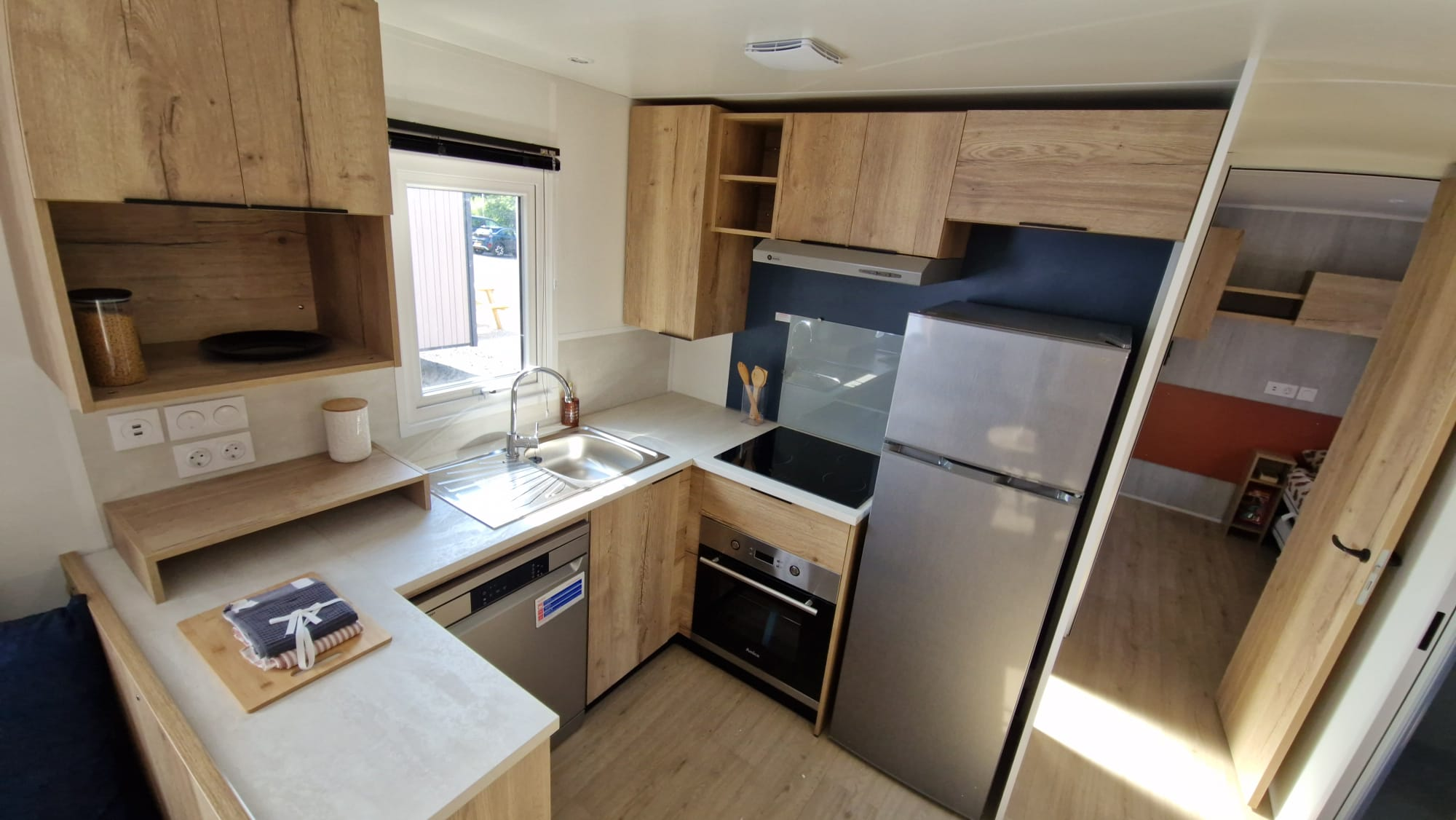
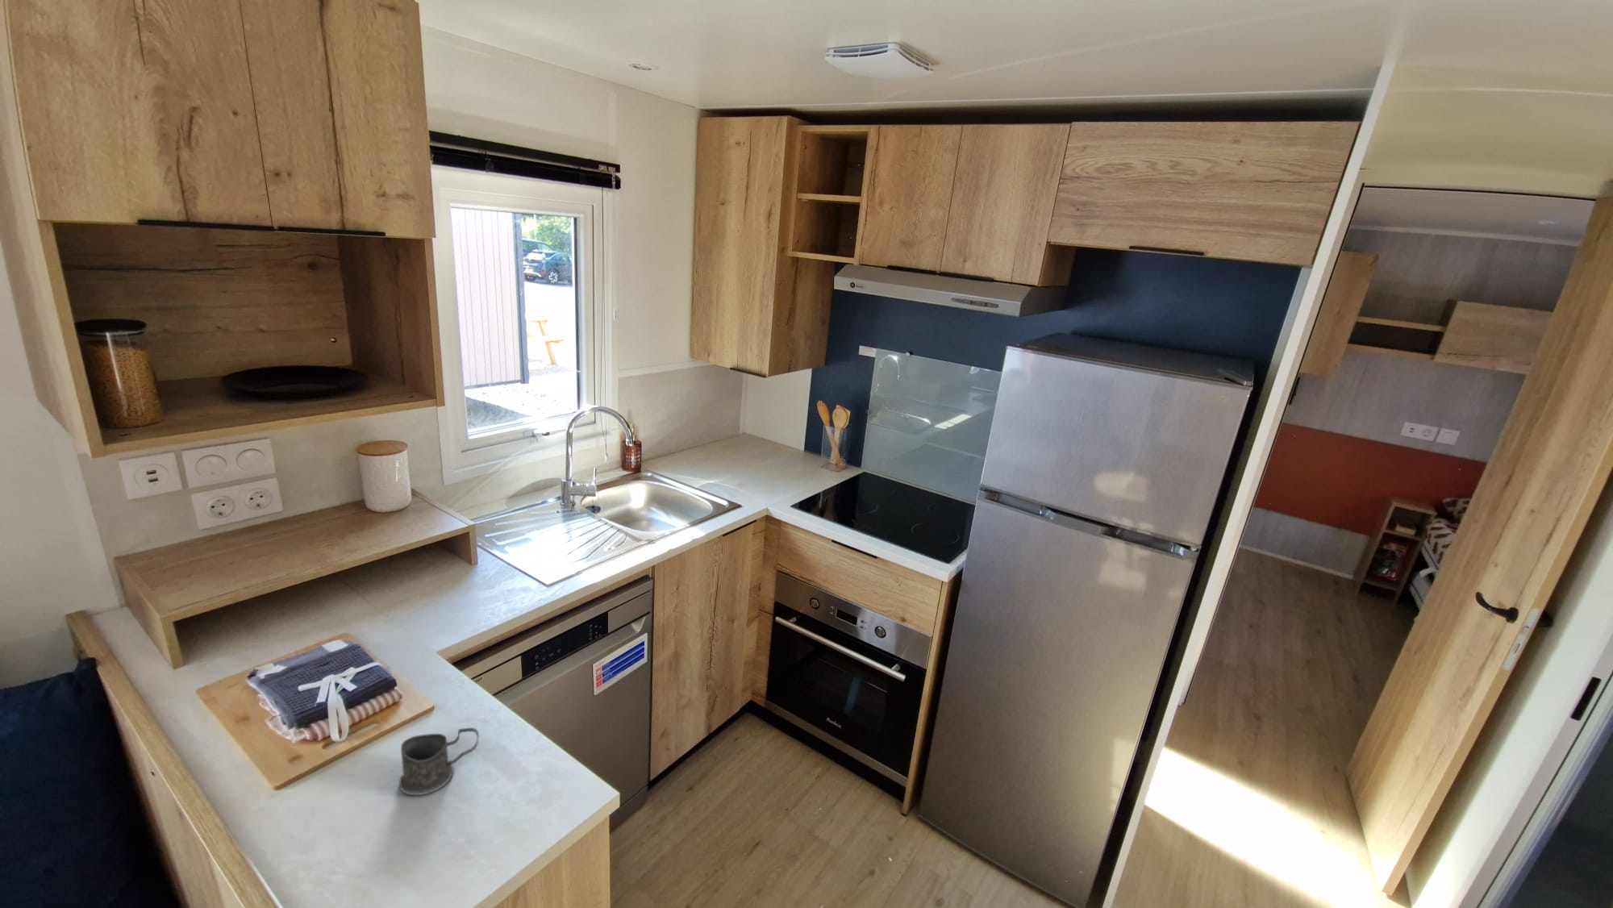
+ mug [399,728,480,796]
